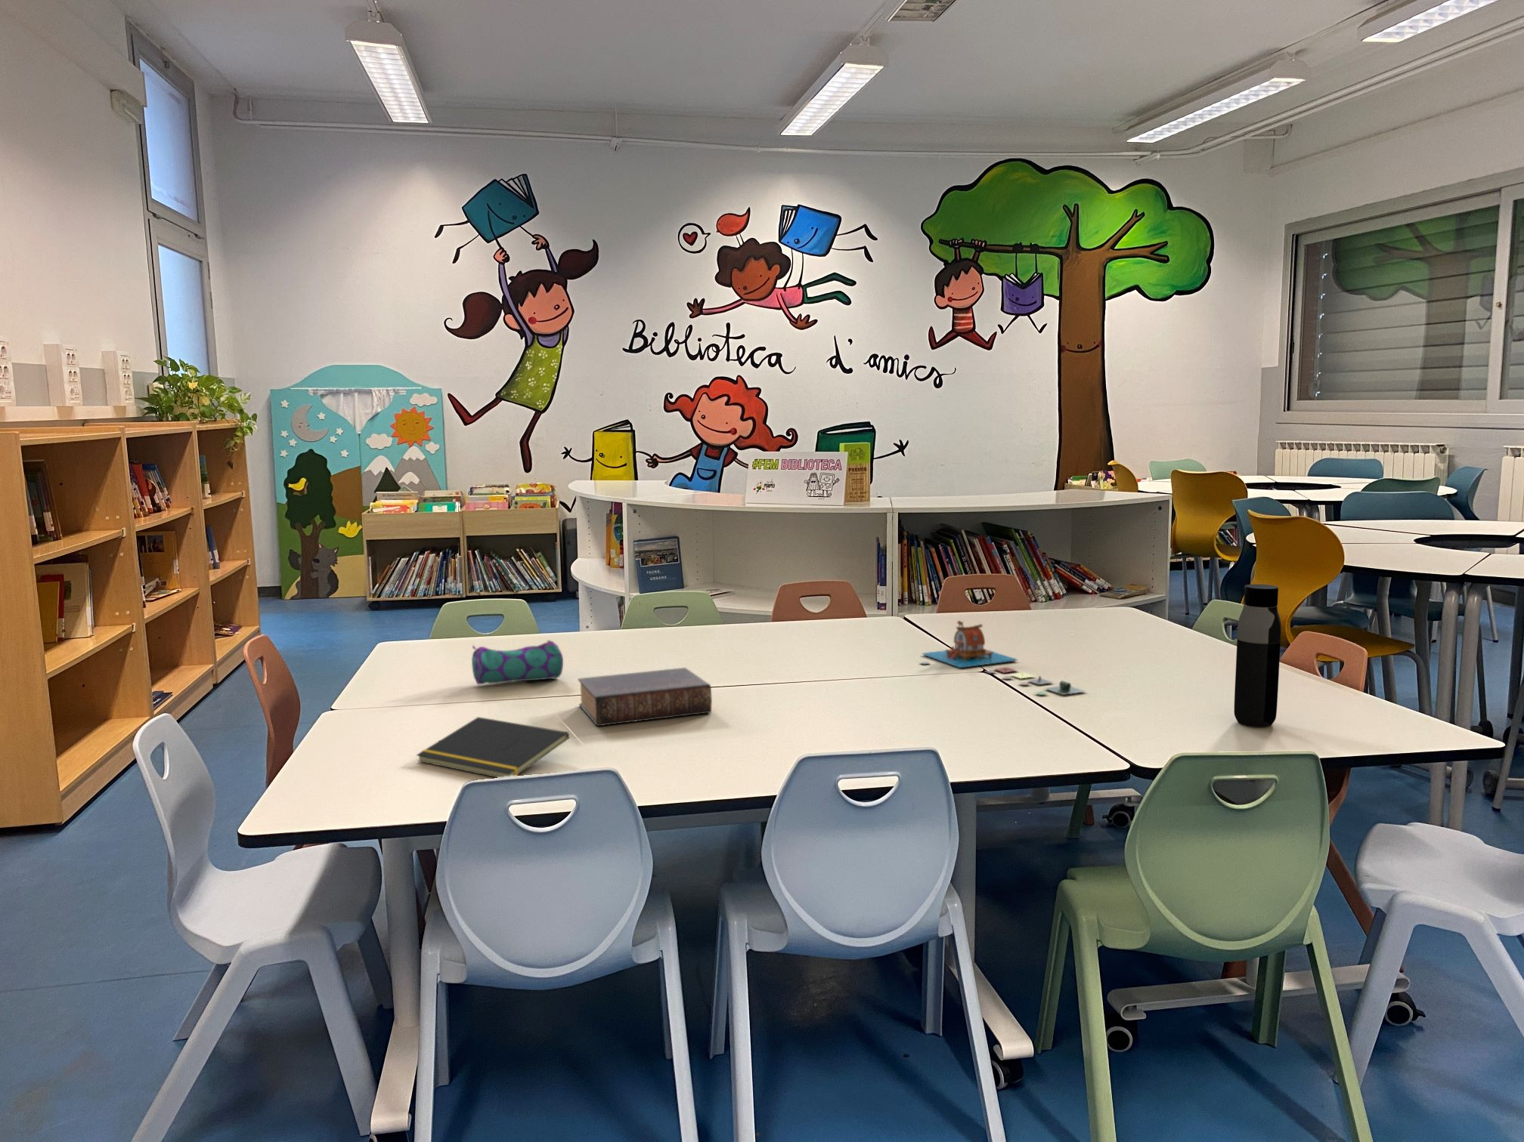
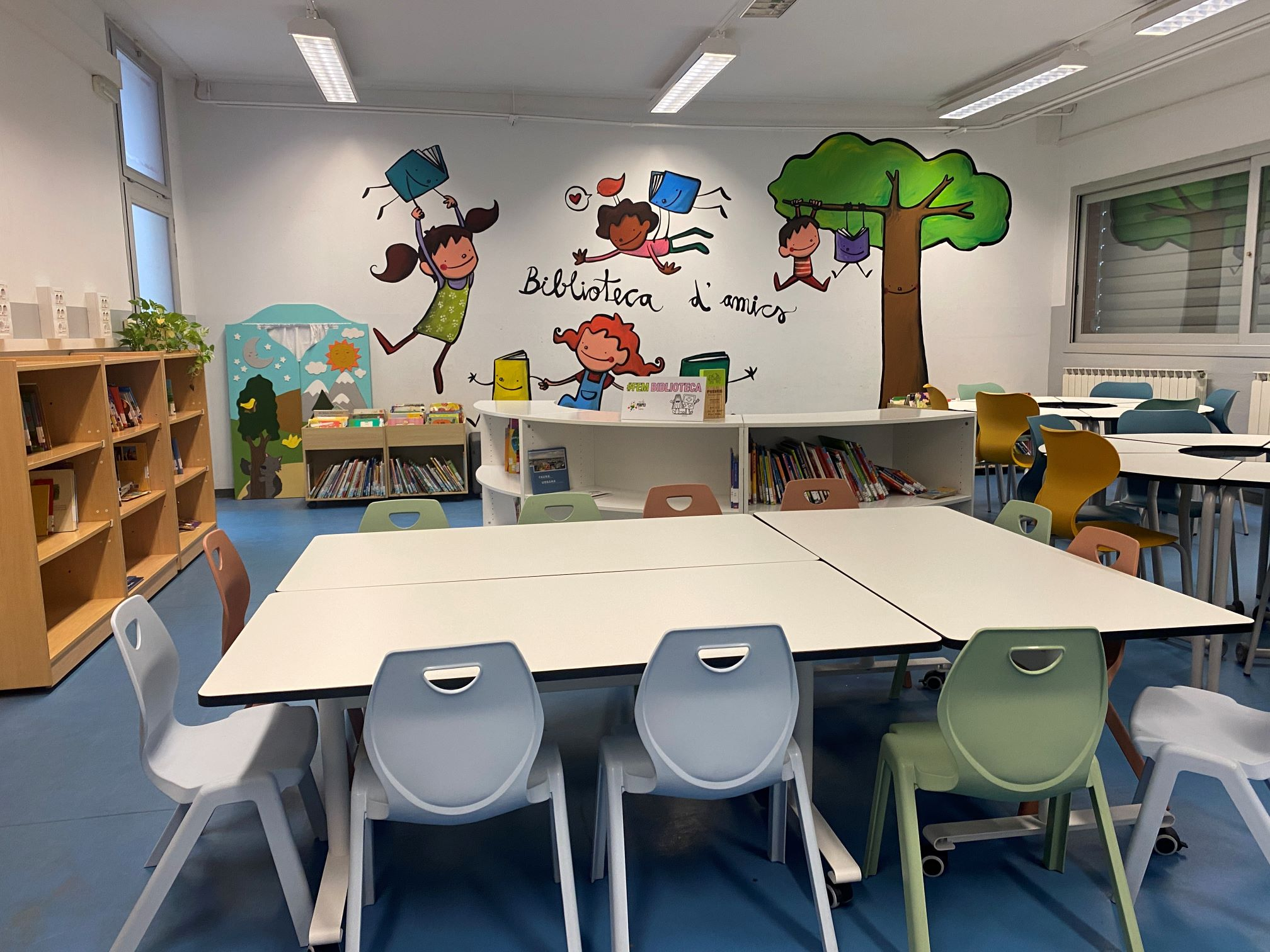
- water bottle [1234,584,1282,728]
- notepad [415,716,570,779]
- book [577,667,713,727]
- pencil case [470,639,564,685]
- board game [919,620,1087,696]
